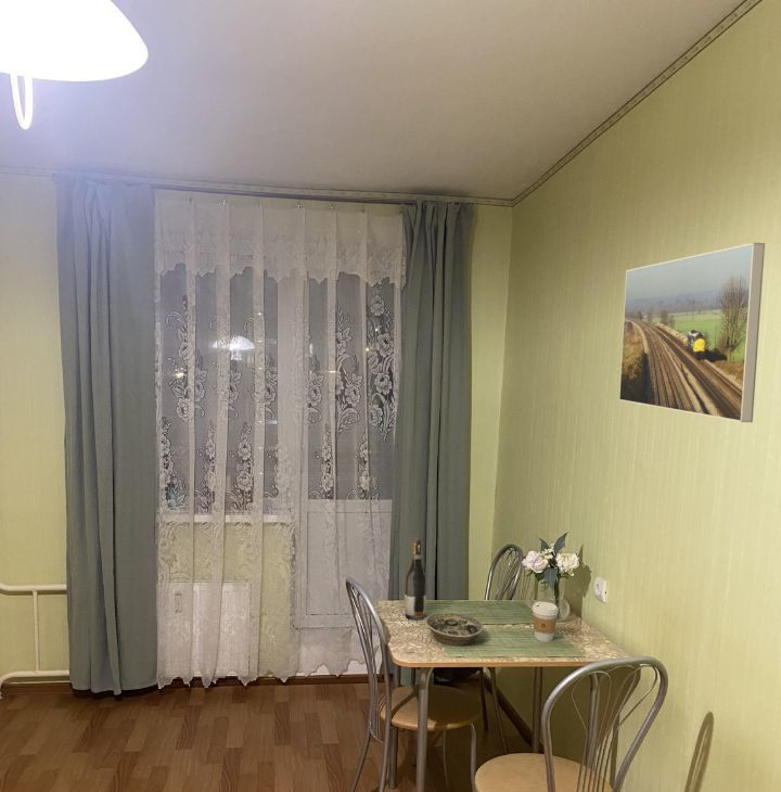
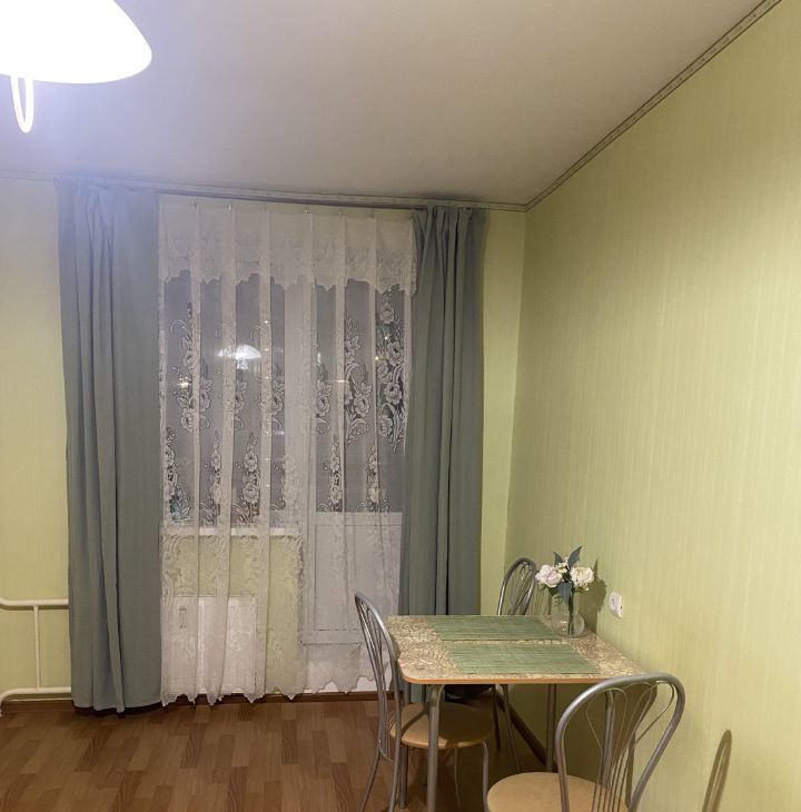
- wine bottle [404,537,427,622]
- bowl [424,612,485,647]
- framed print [618,242,766,423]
- coffee cup [532,600,560,642]
